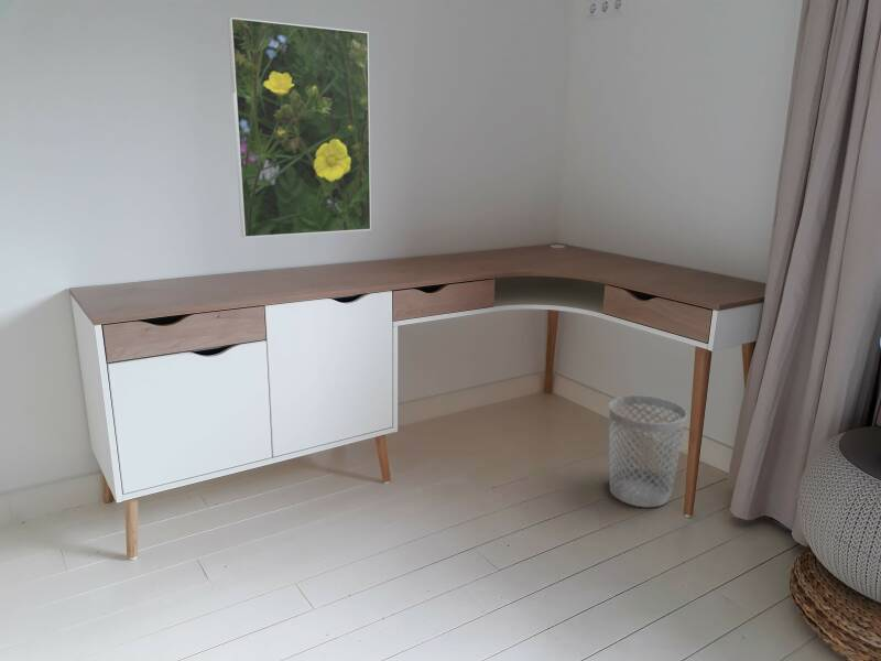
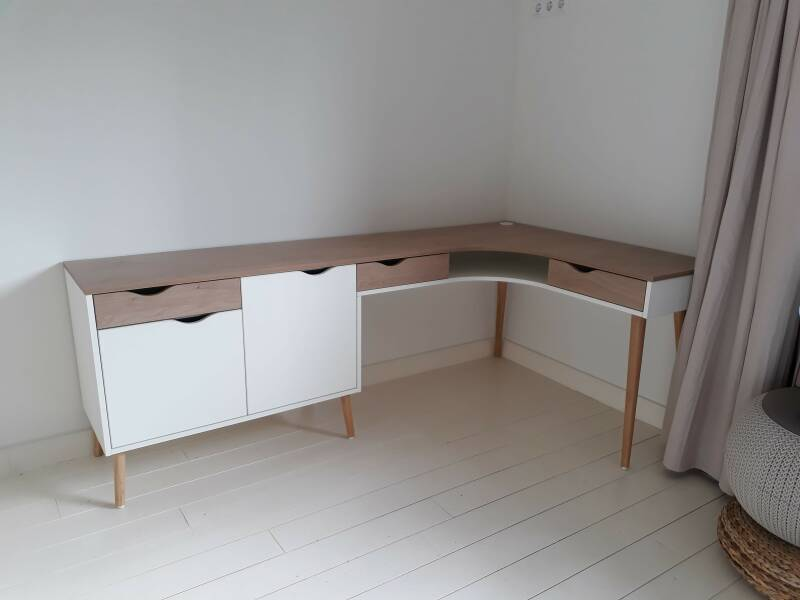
- wastebasket [608,394,688,508]
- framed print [227,17,372,239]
